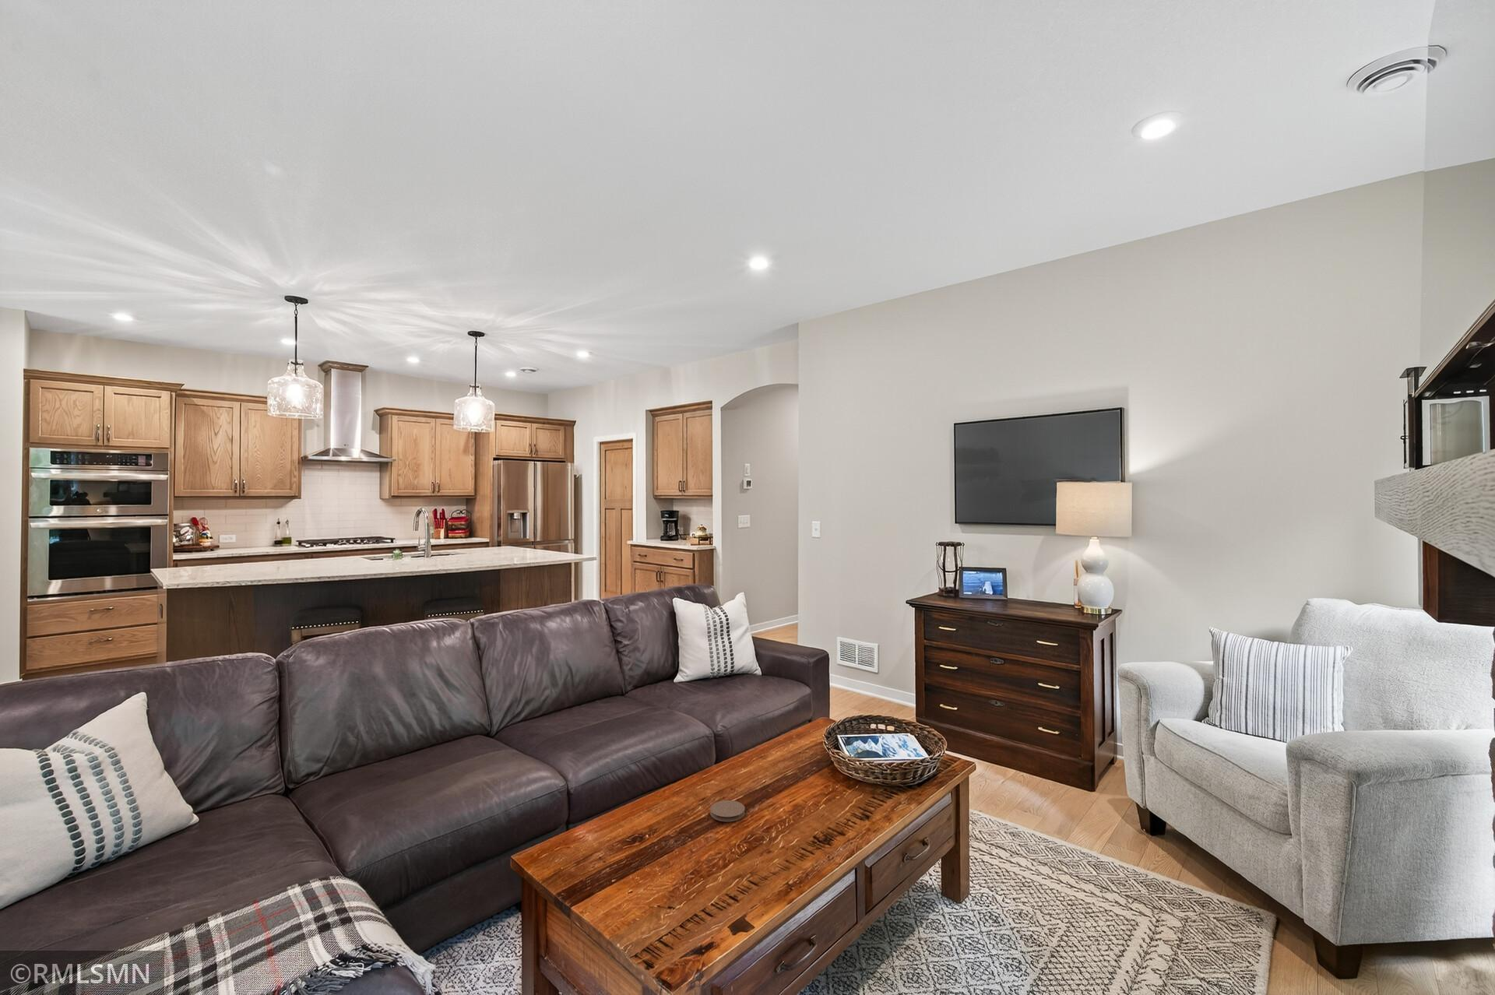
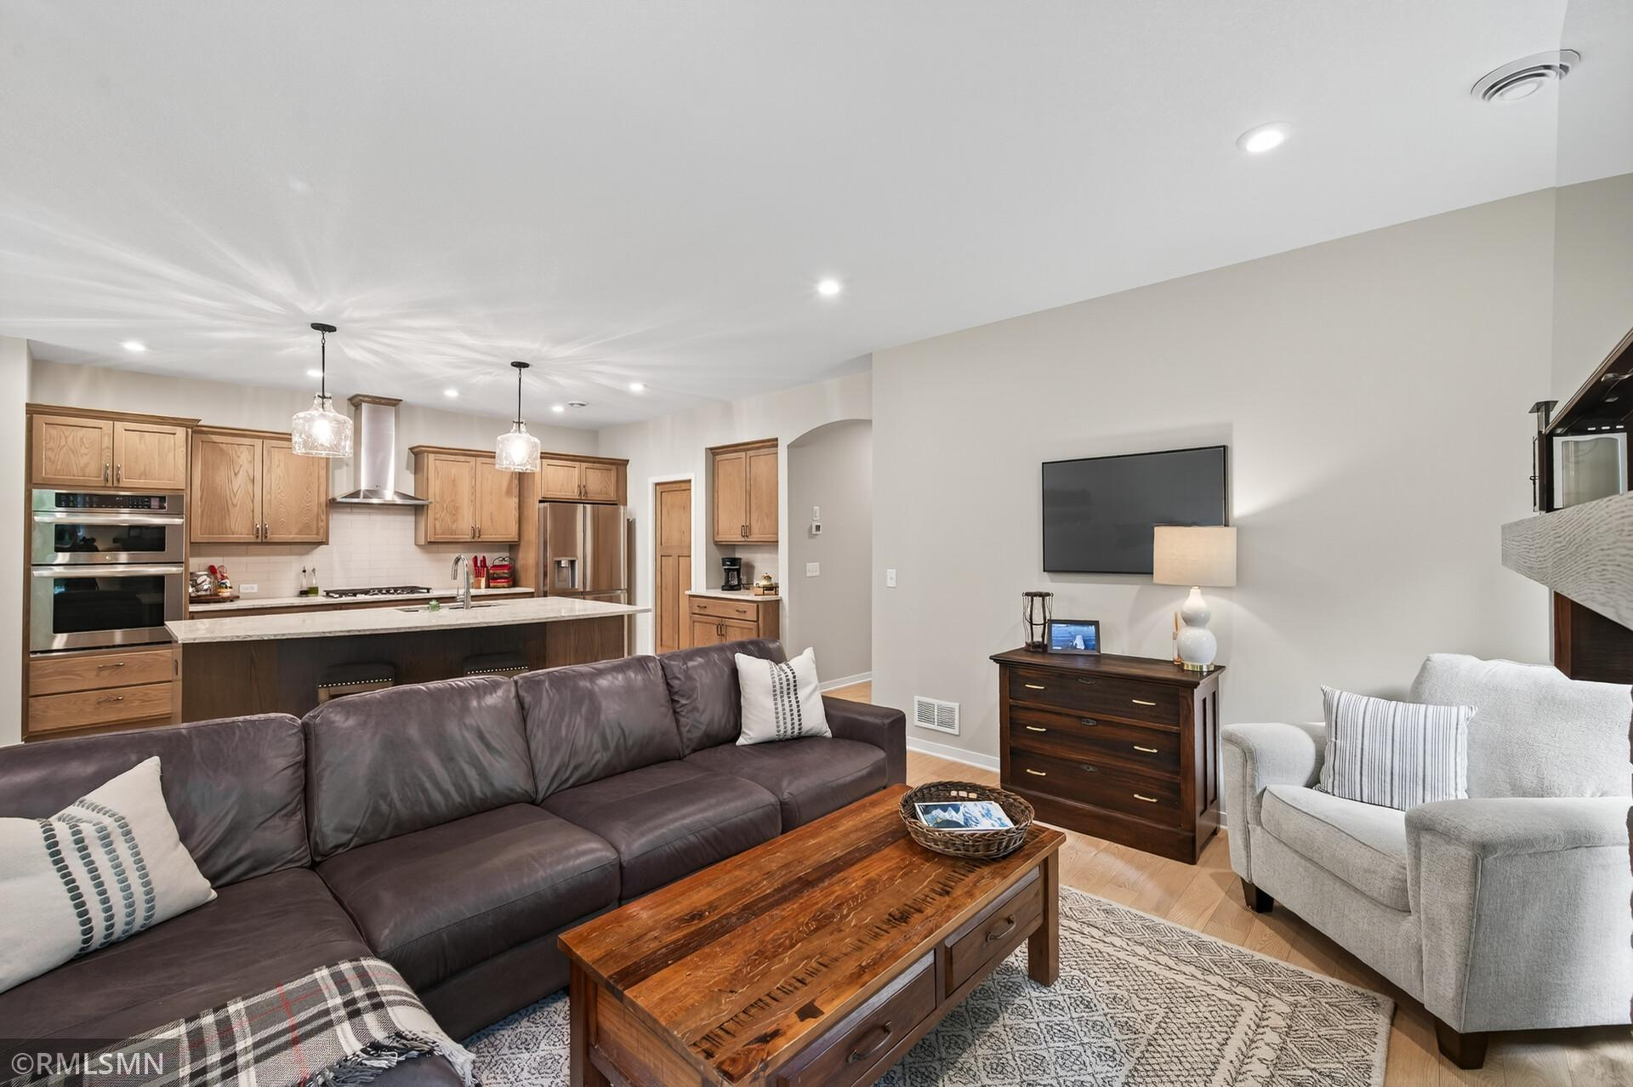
- coaster [710,800,746,822]
